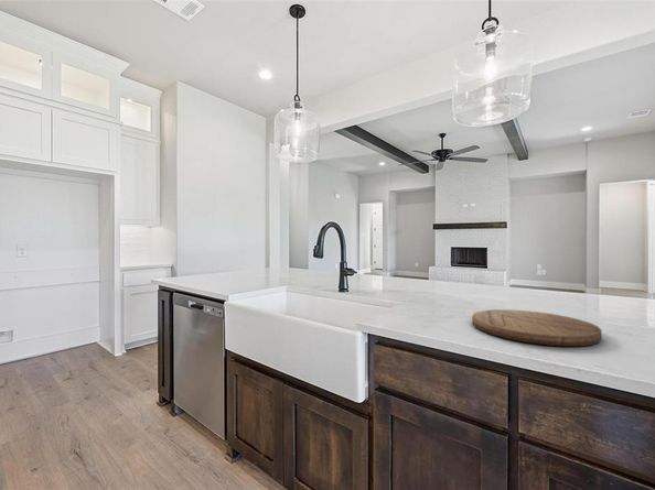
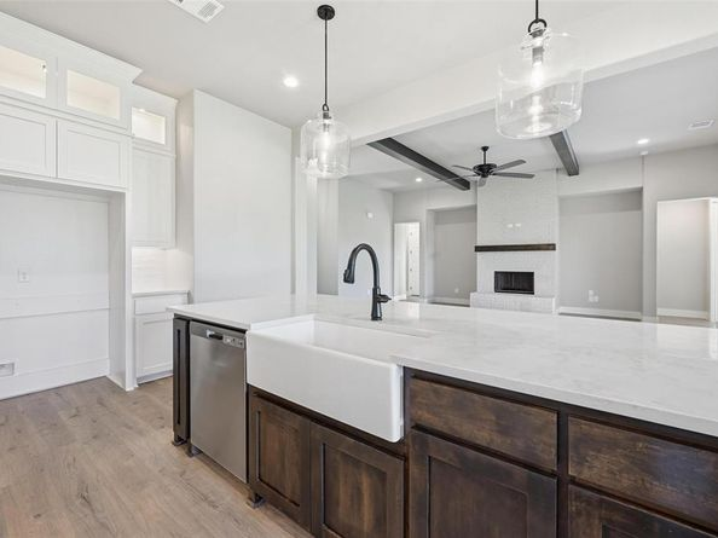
- cutting board [471,308,602,347]
